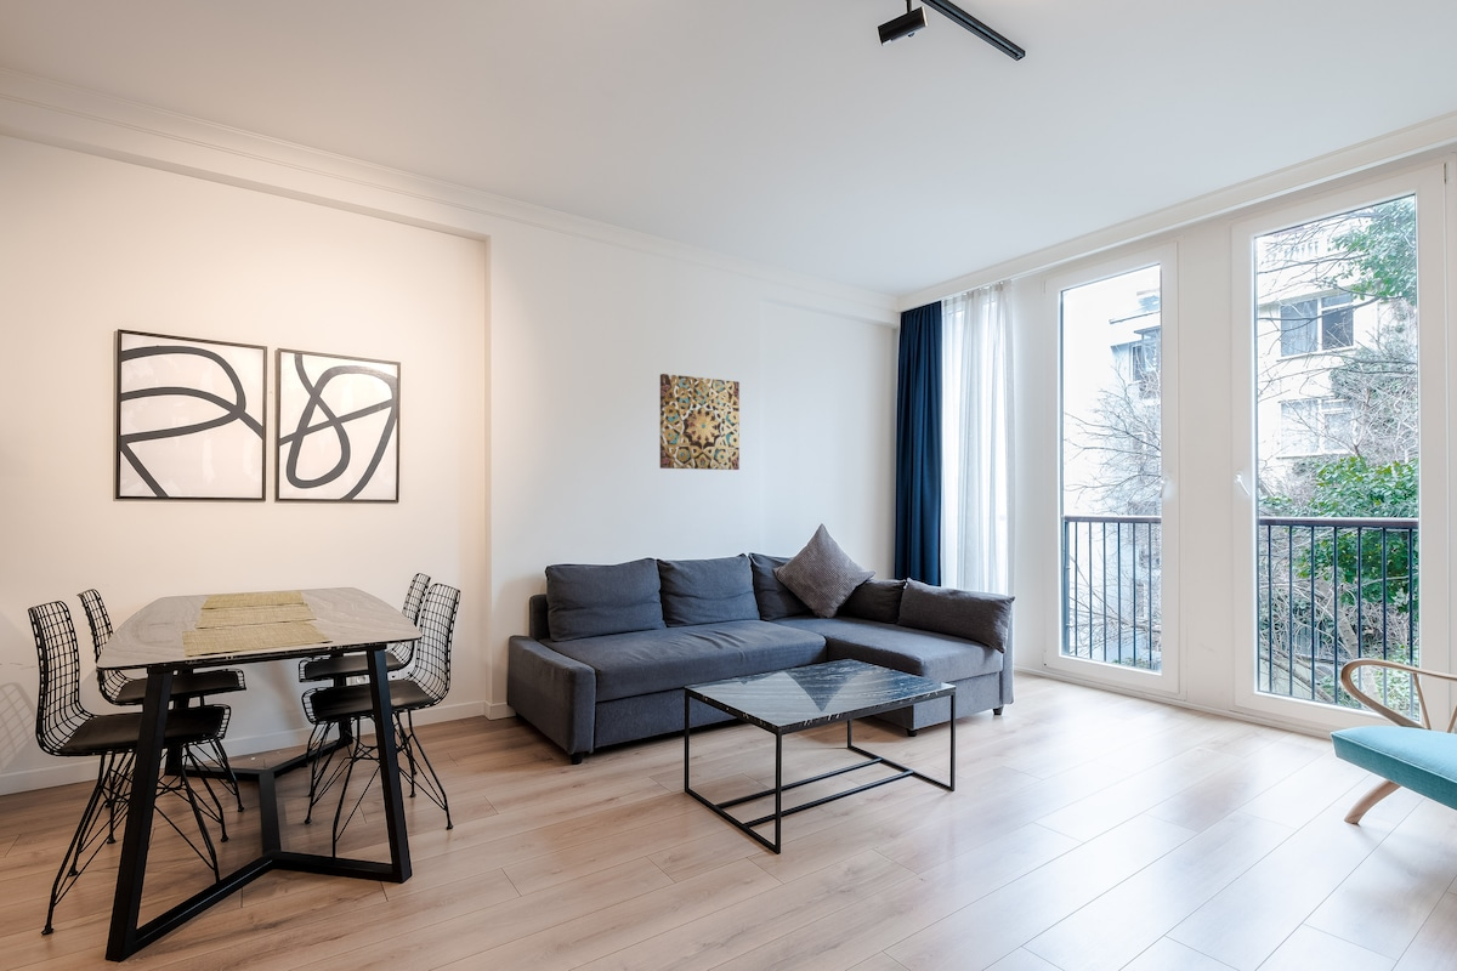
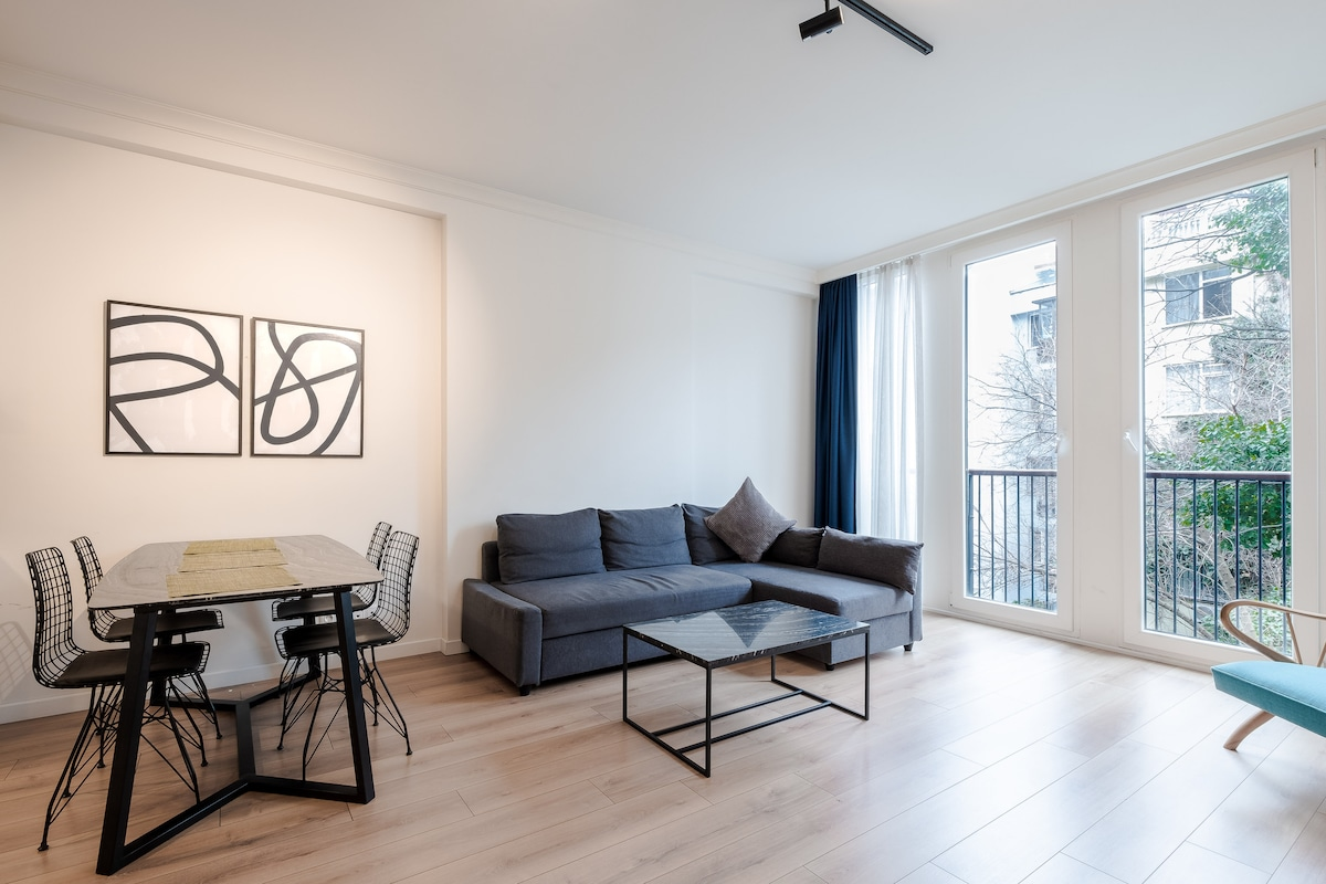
- wall art [659,373,741,471]
